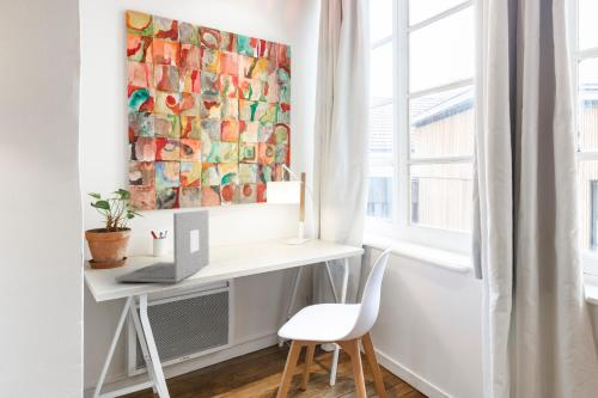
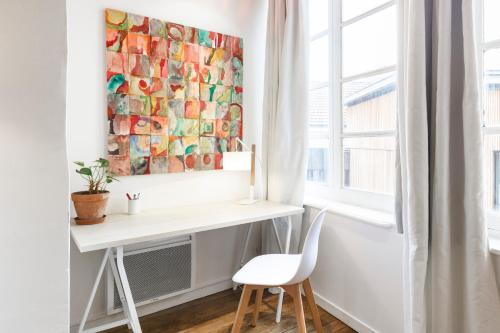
- laptop [114,209,210,283]
